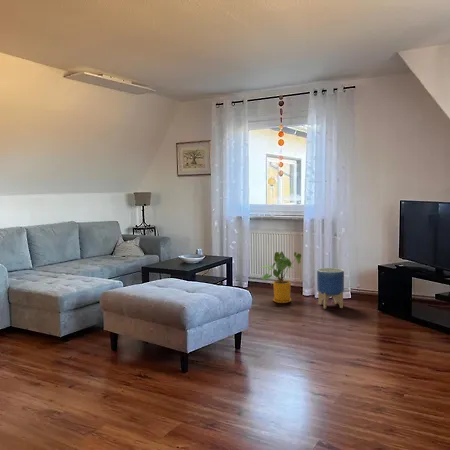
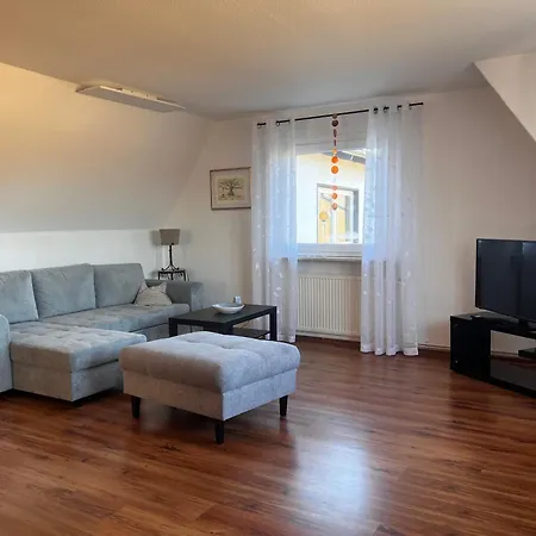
- house plant [260,251,302,304]
- planter [316,267,345,310]
